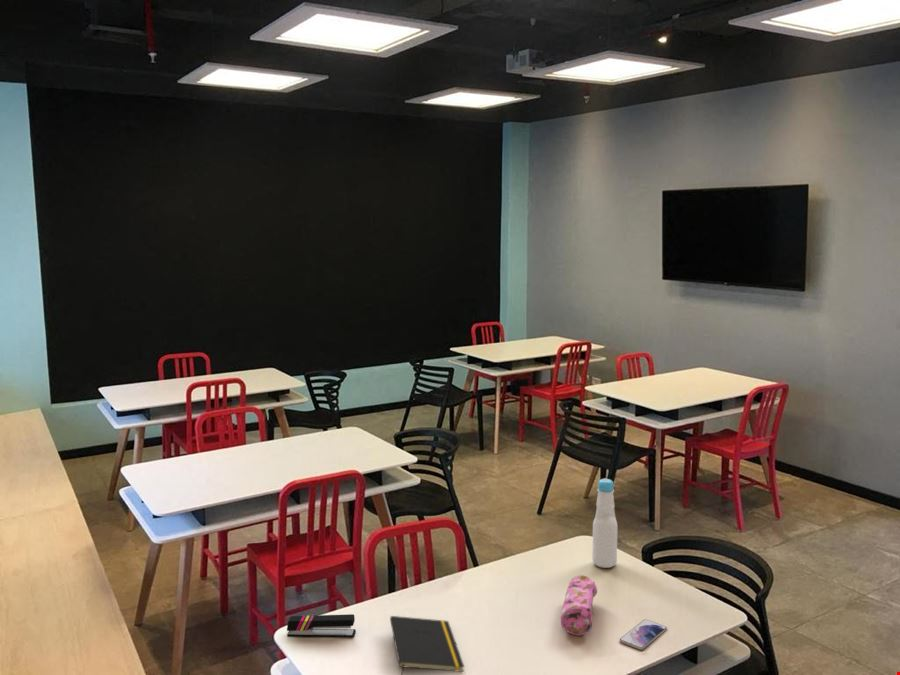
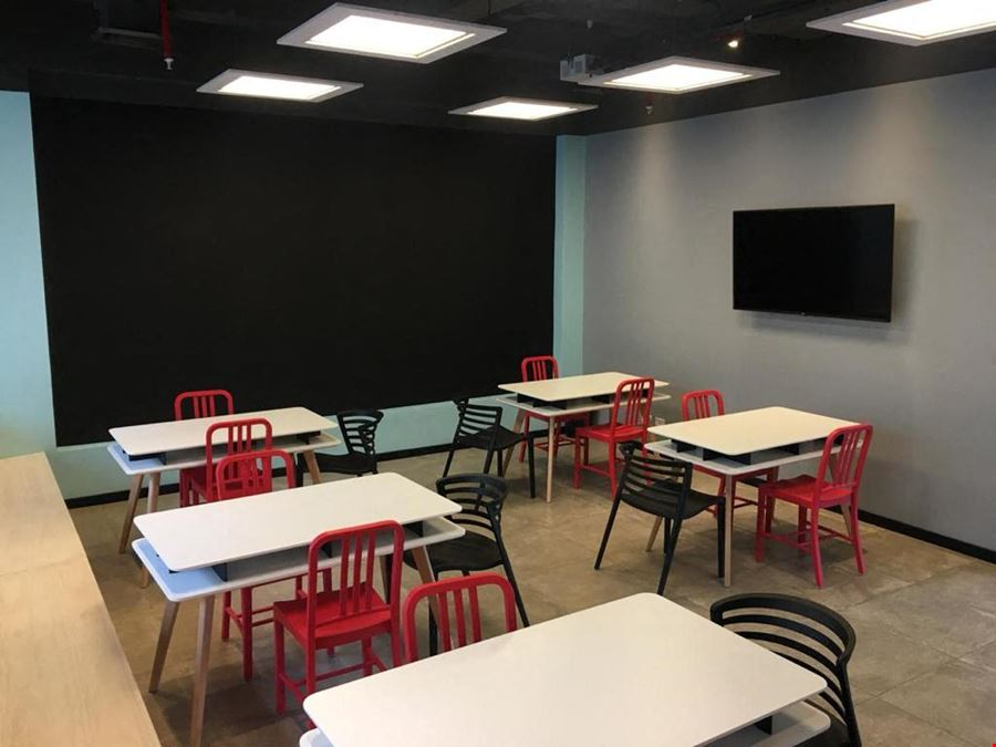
- stapler [286,613,357,639]
- pencil case [560,574,598,636]
- bottle [591,477,618,569]
- notepad [389,615,465,675]
- smartphone [619,618,668,651]
